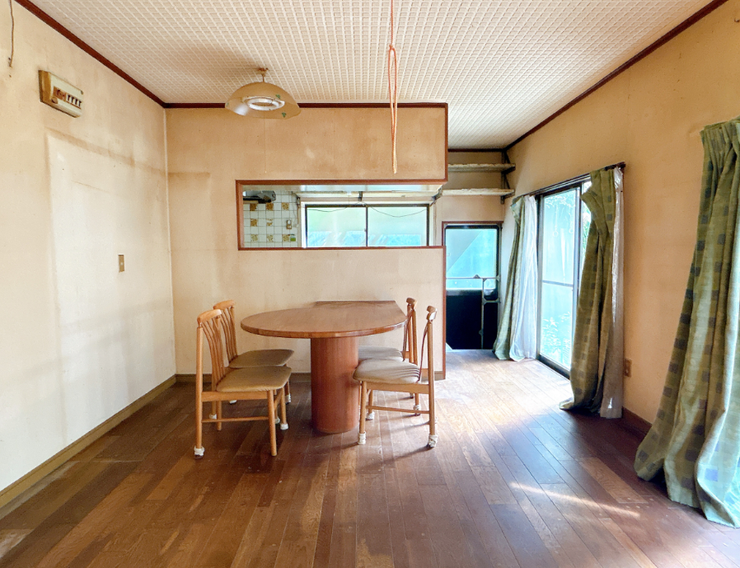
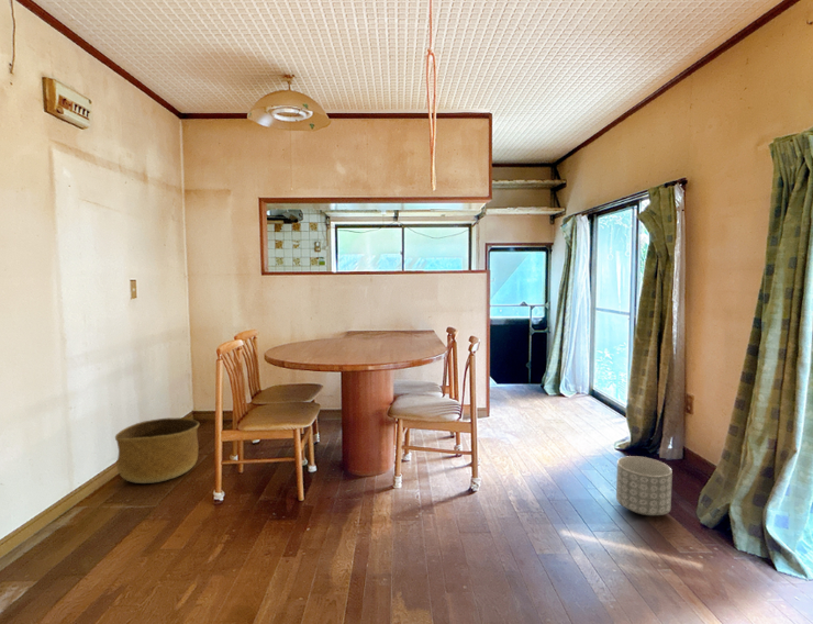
+ planter [615,455,673,516]
+ basket [114,416,201,484]
